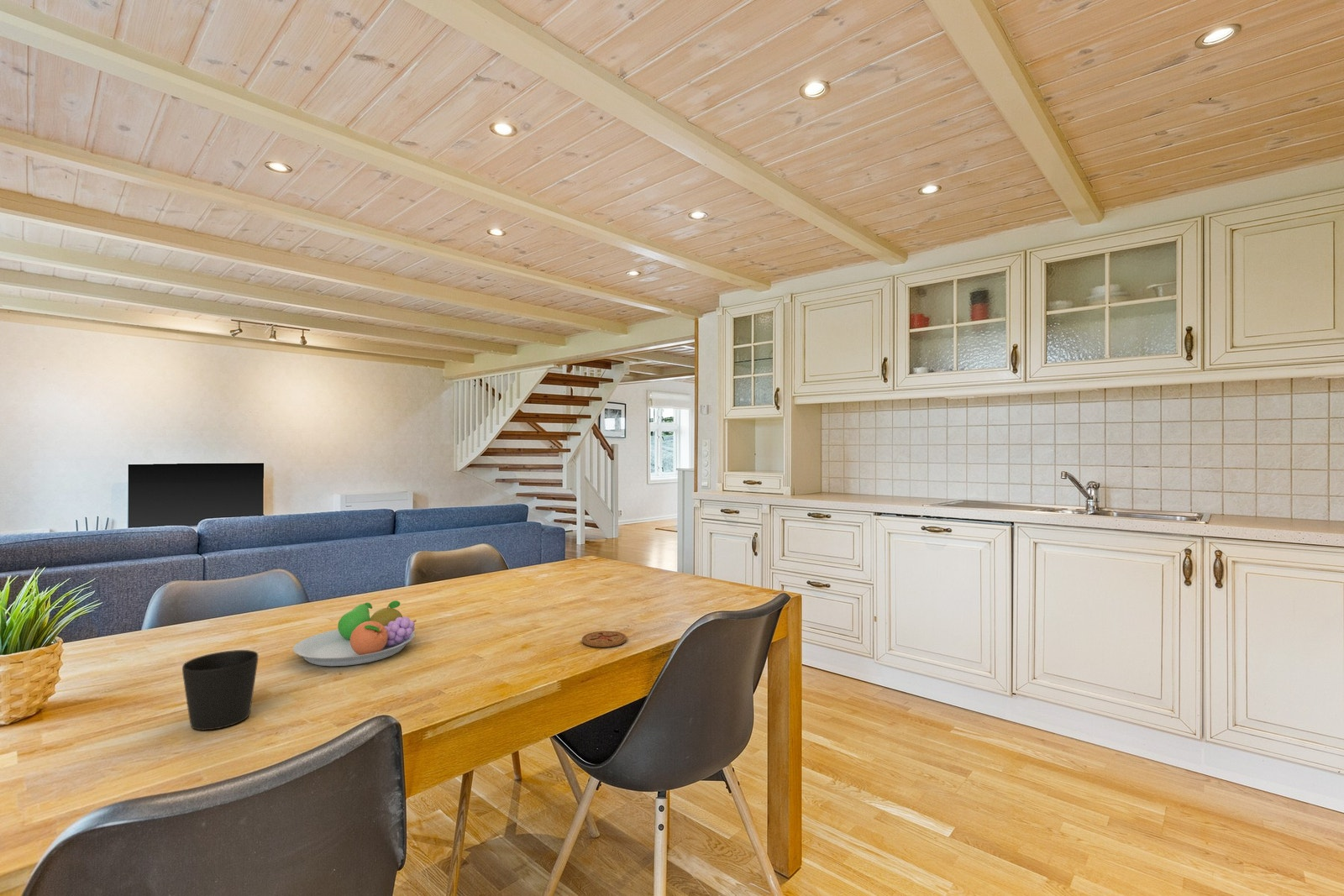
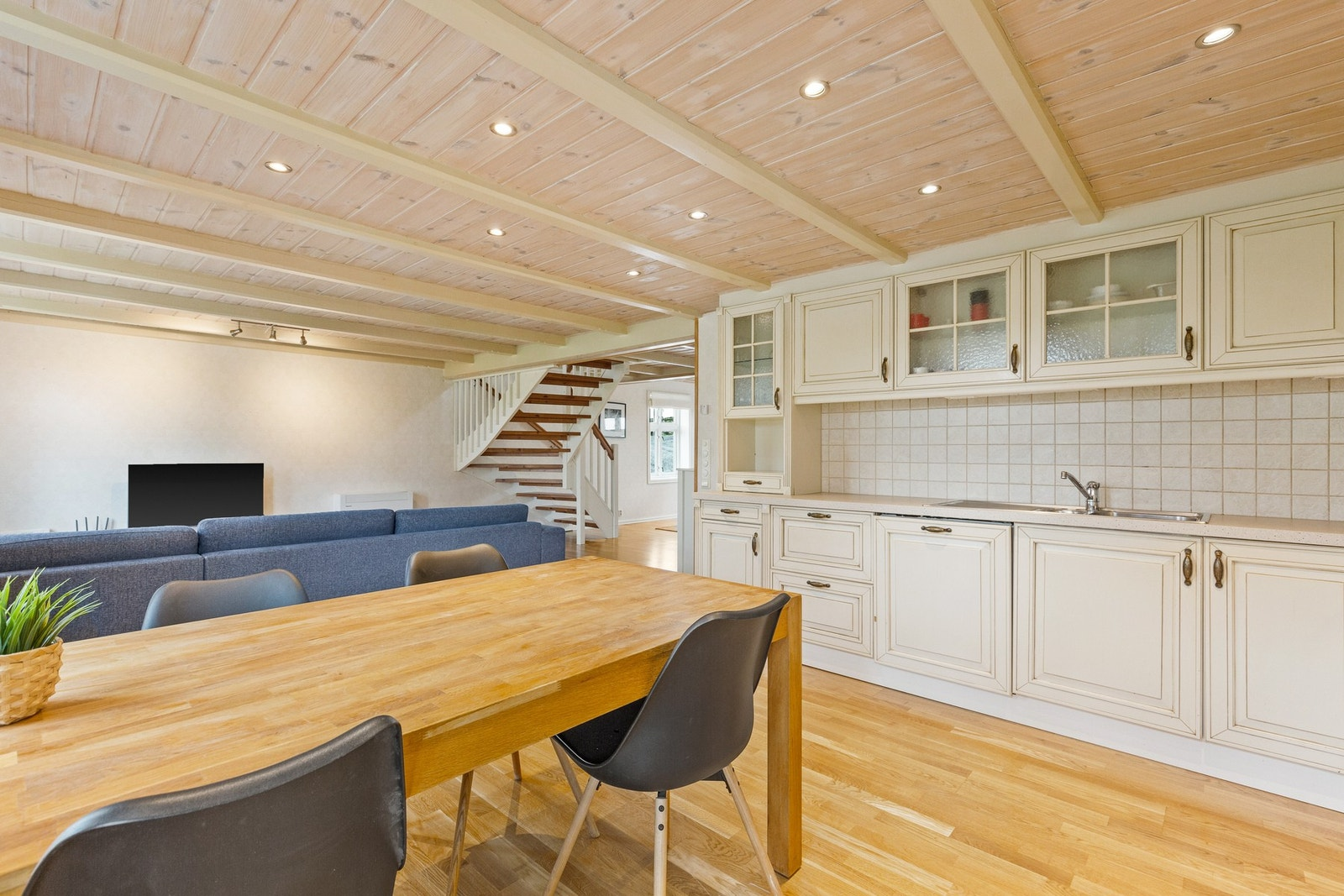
- fruit bowl [292,600,417,667]
- cup [181,649,259,731]
- coaster [581,630,627,648]
